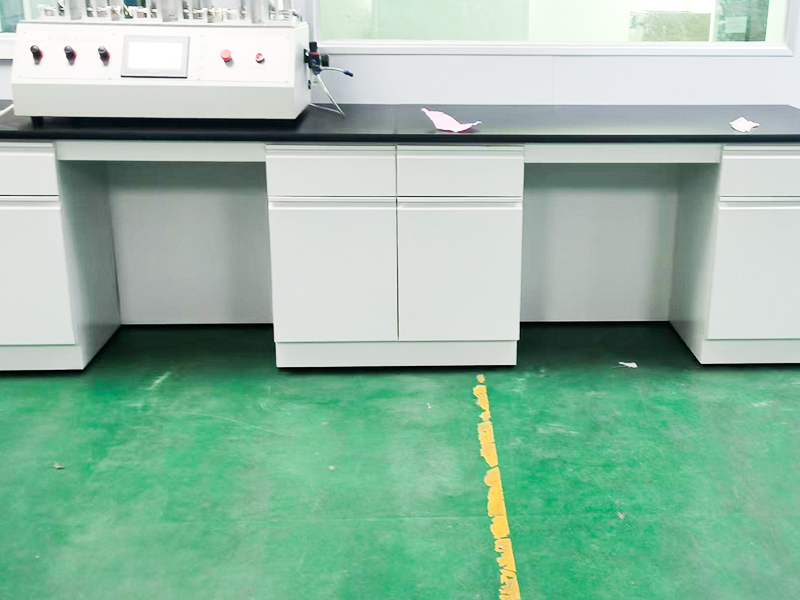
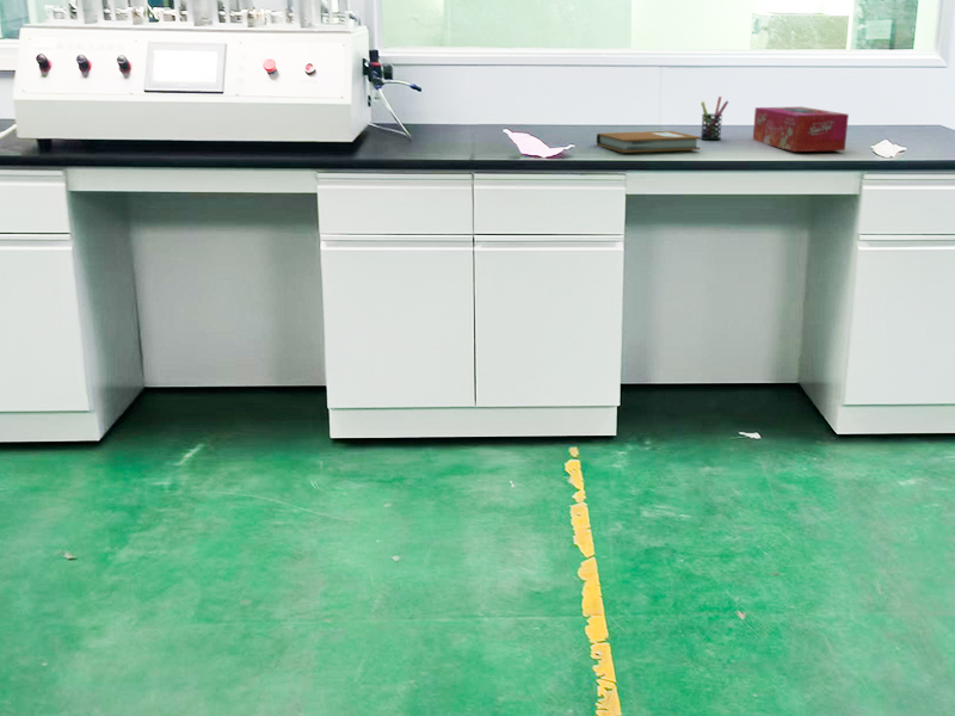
+ tissue box [752,106,850,153]
+ pen holder [700,95,729,141]
+ notebook [596,130,702,154]
